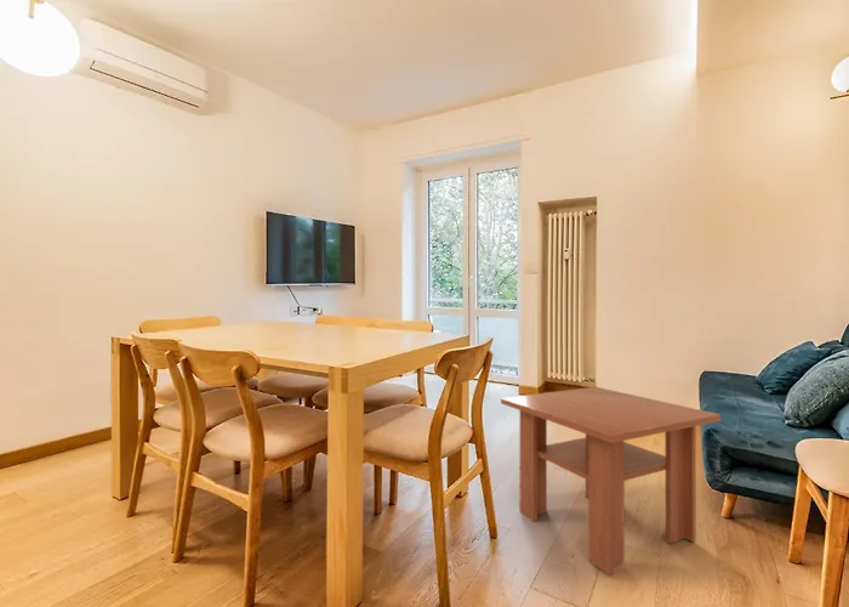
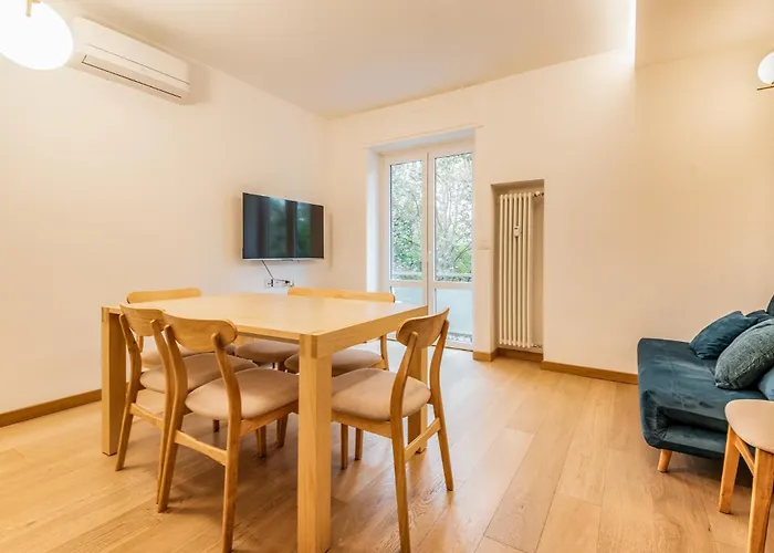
- coffee table [500,386,722,577]
